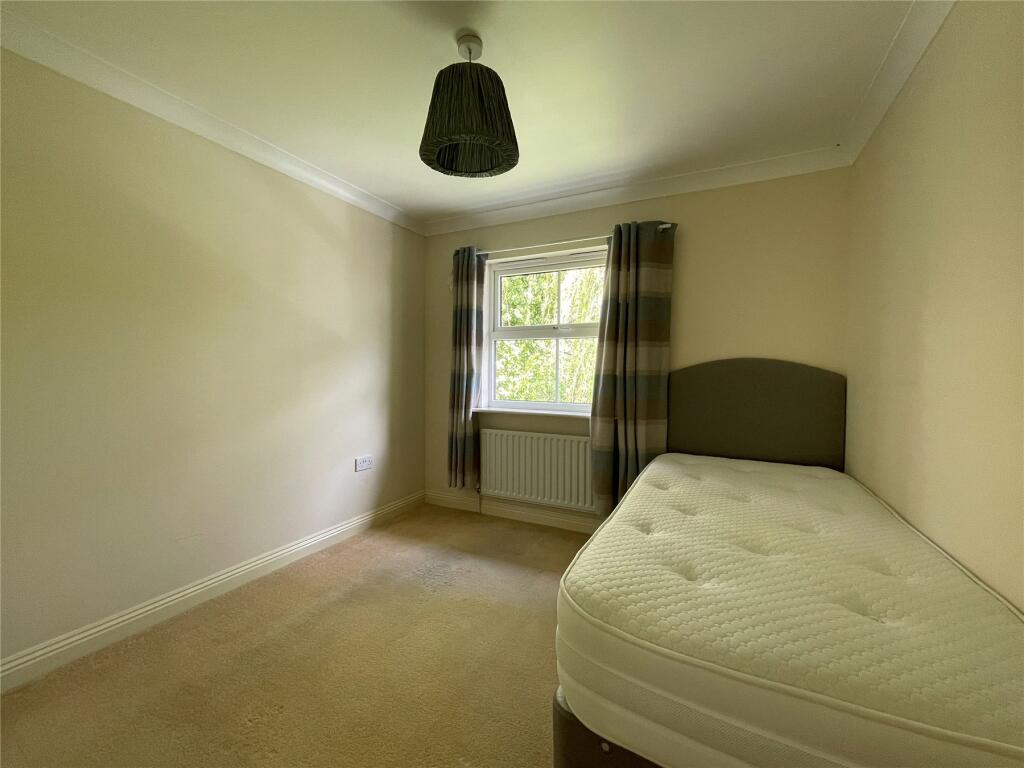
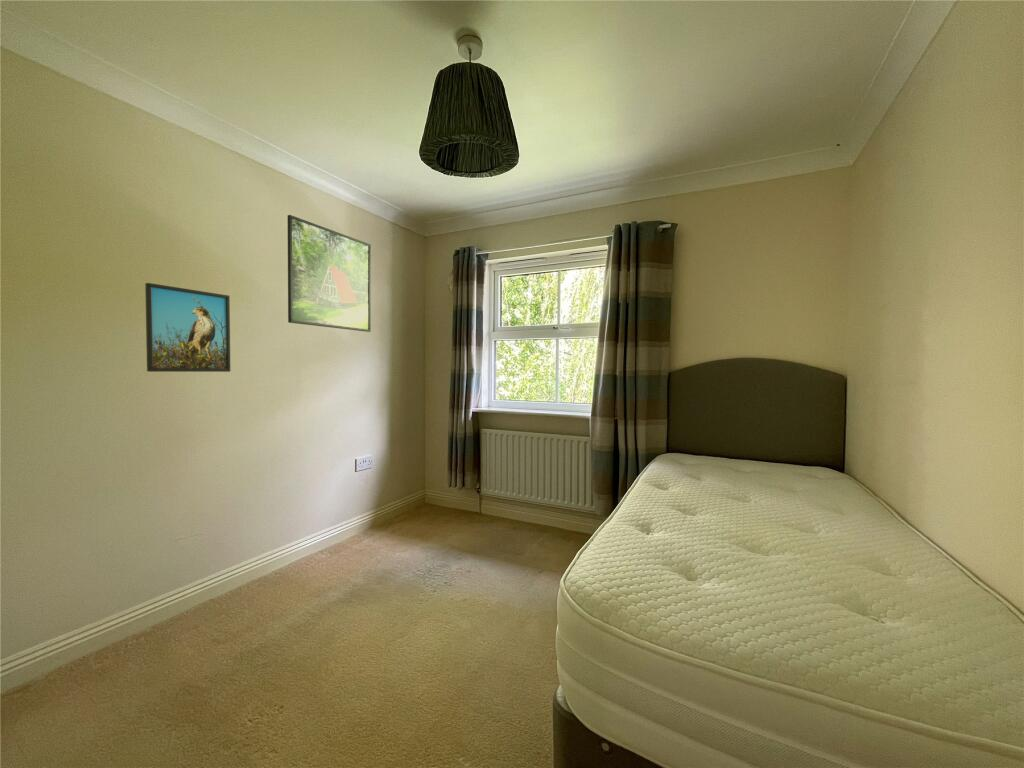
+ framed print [144,282,231,373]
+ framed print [287,214,372,333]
